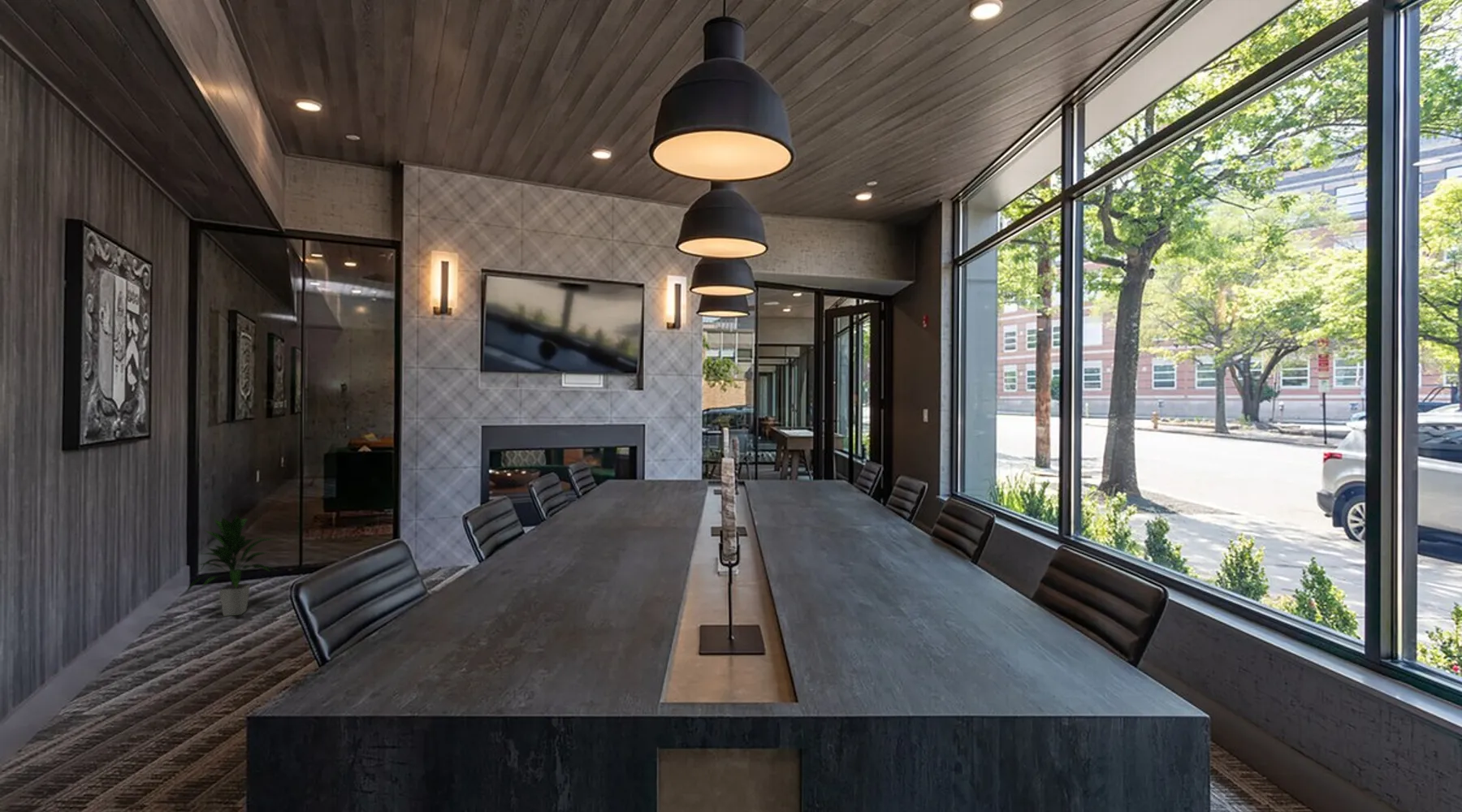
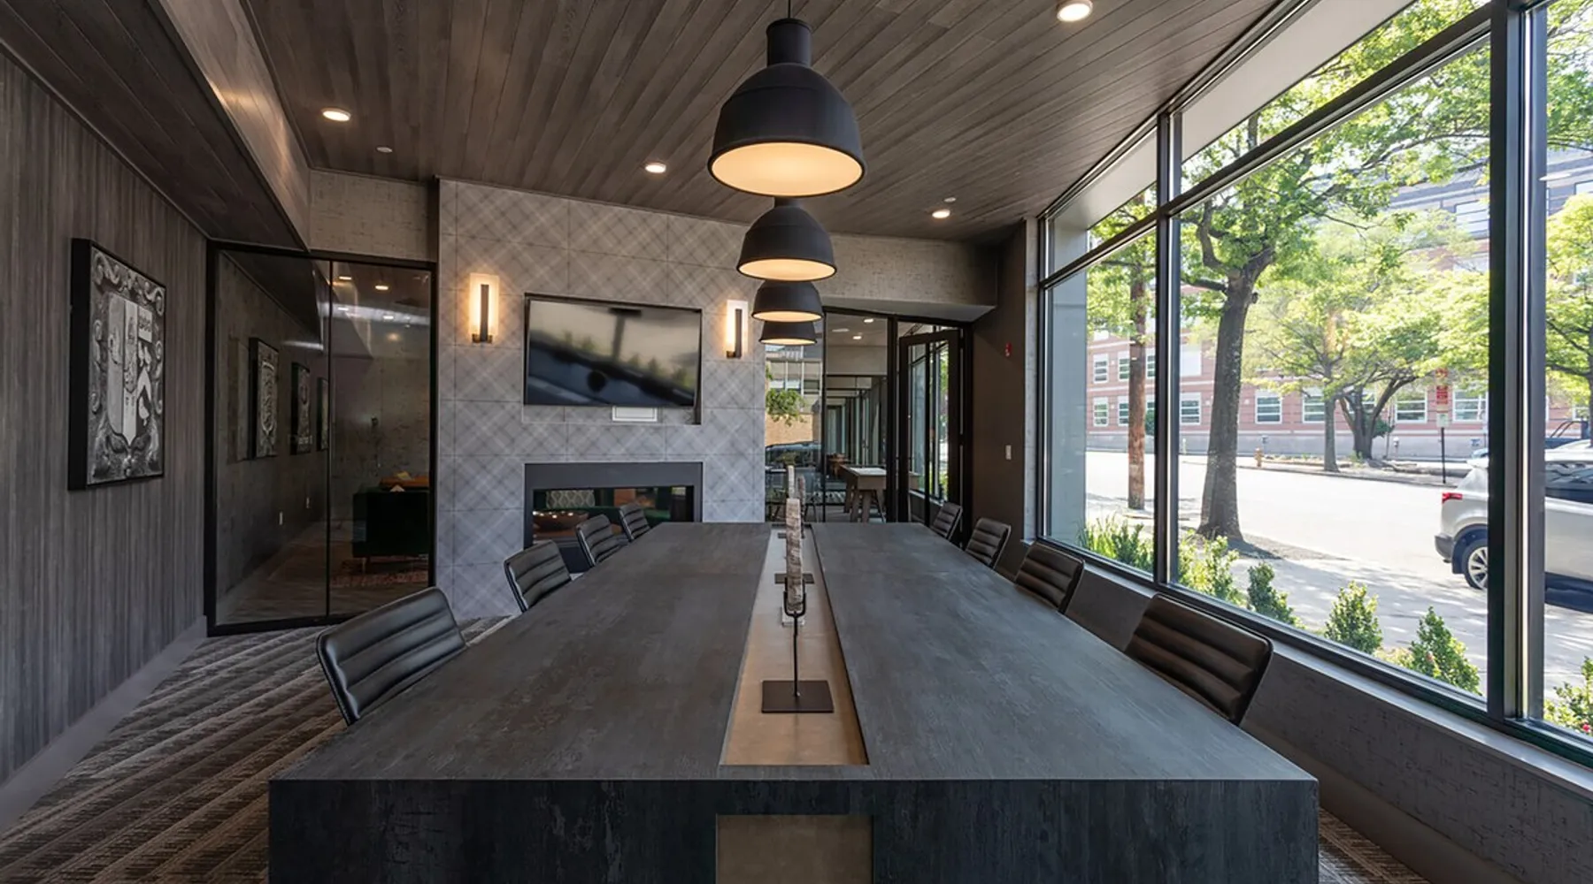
- indoor plant [185,514,279,617]
